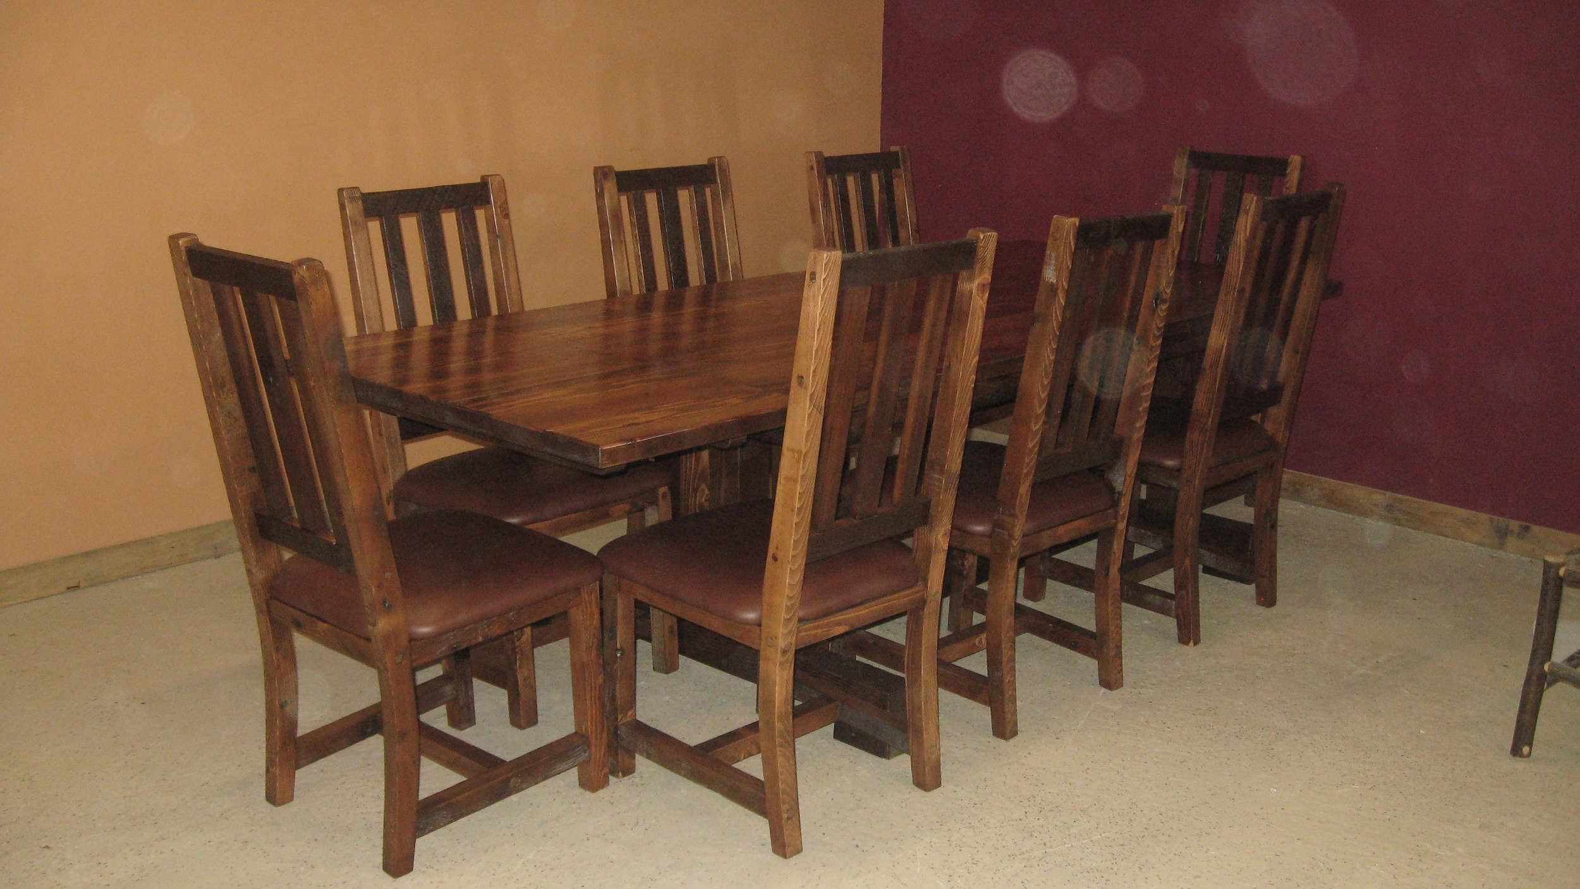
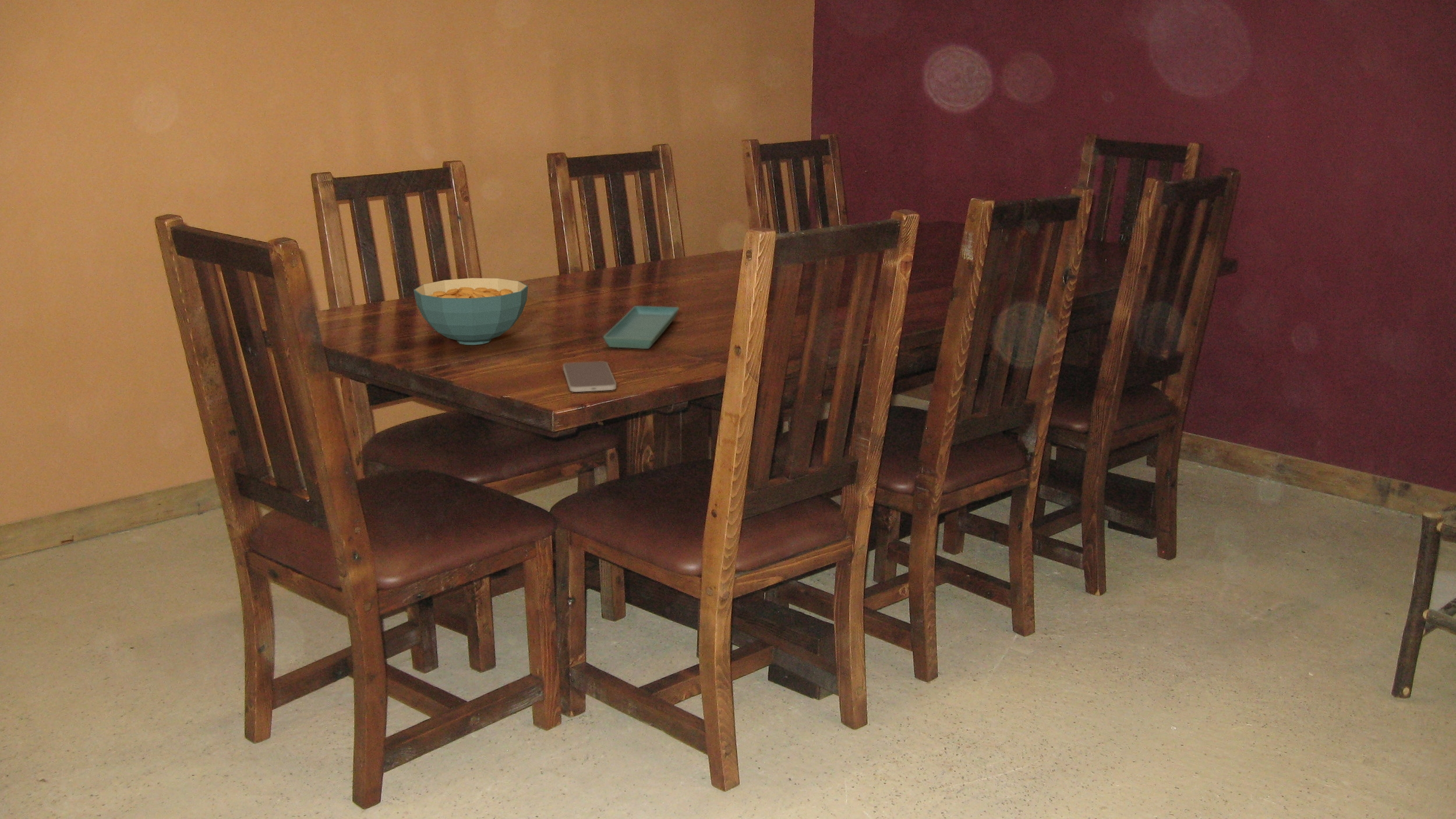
+ smartphone [563,361,617,393]
+ cereal bowl [413,277,528,345]
+ saucer [602,305,680,350]
